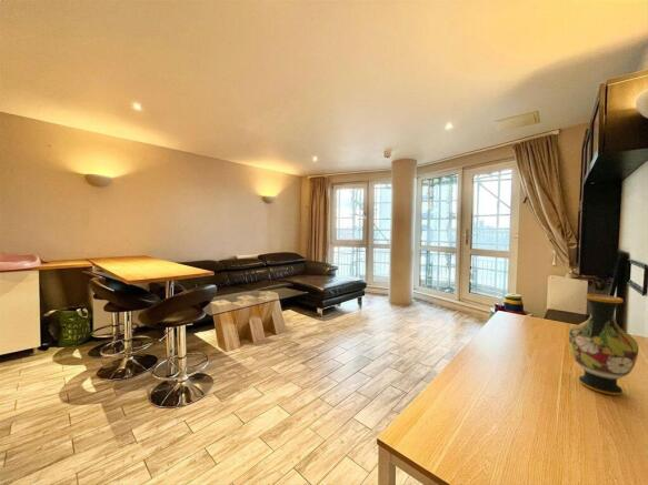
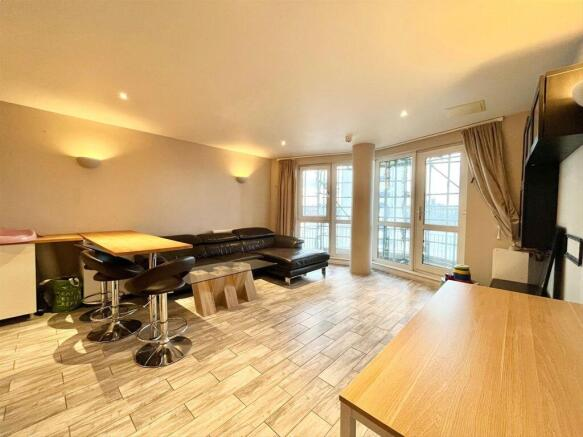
- vase [568,293,640,396]
